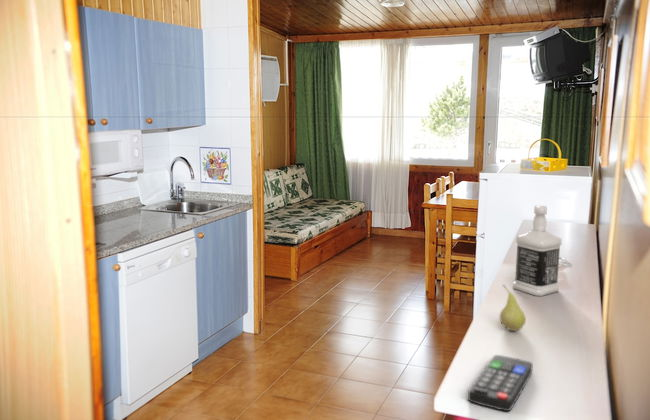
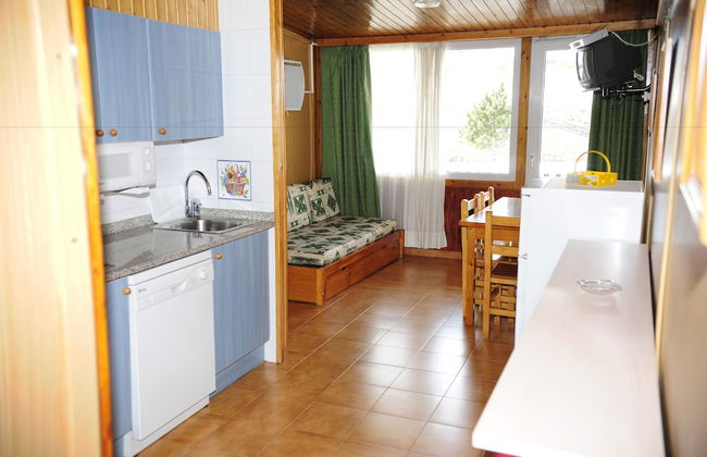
- remote control [467,354,534,412]
- bottle [512,205,563,297]
- fruit [499,283,527,332]
